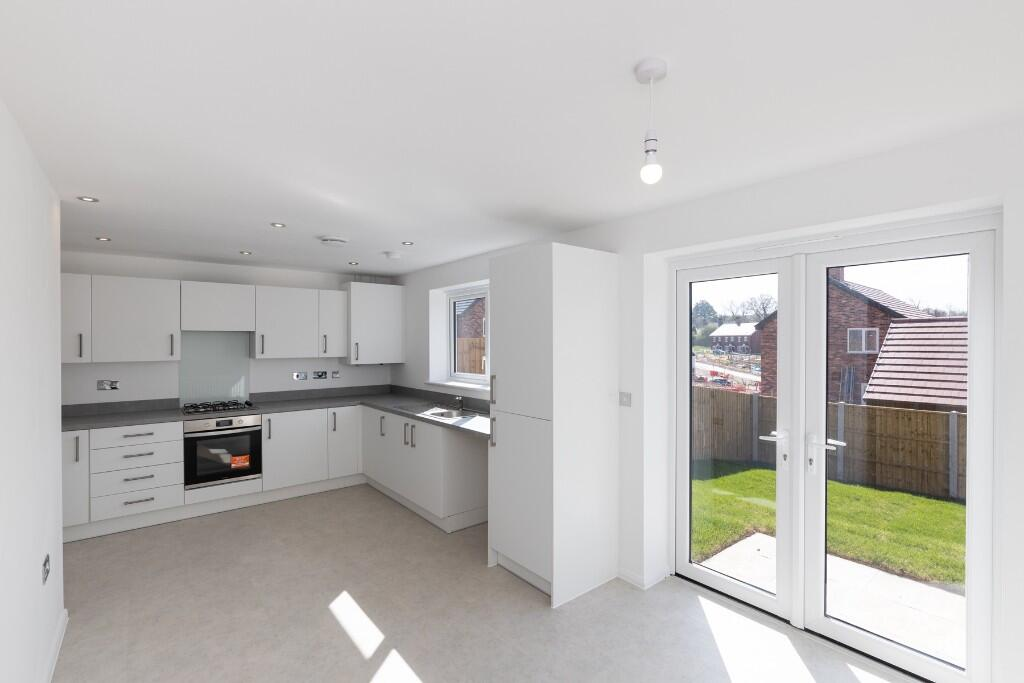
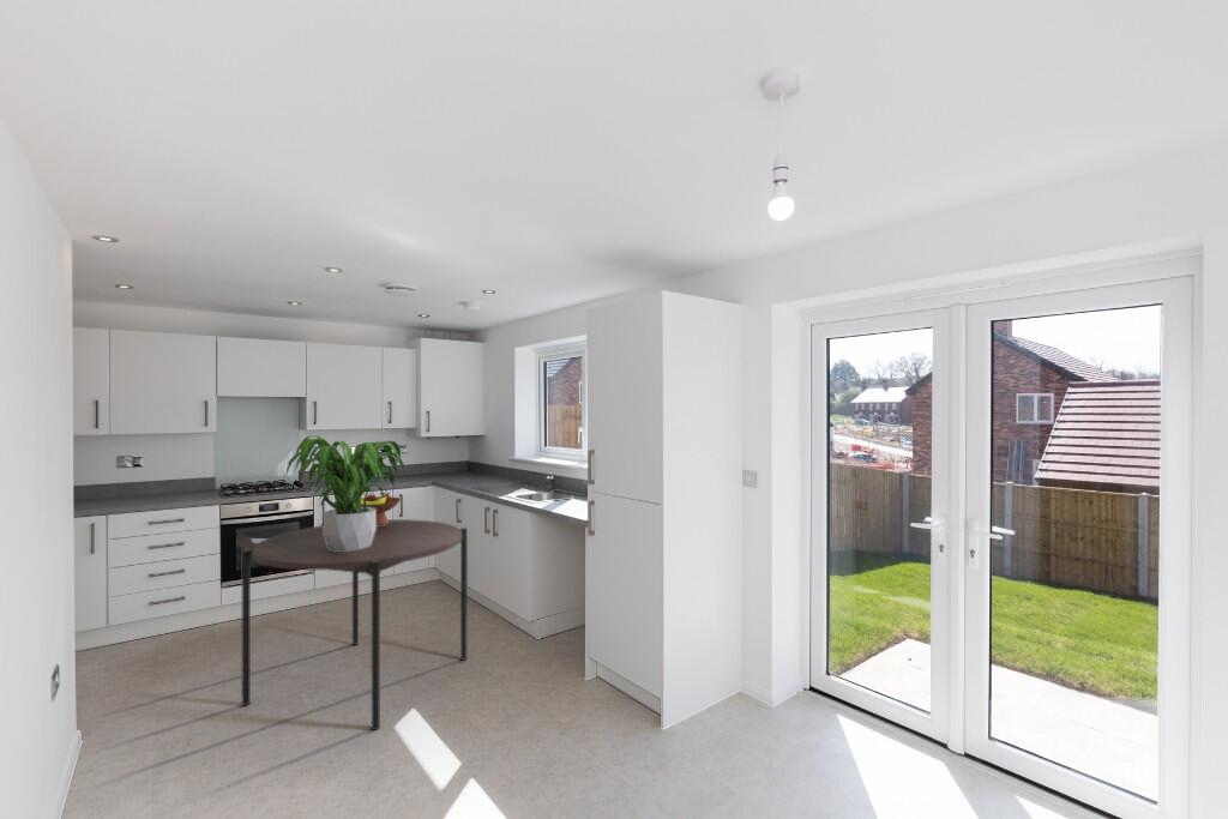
+ dining table [240,518,469,731]
+ fruit bowl [360,492,402,525]
+ potted plant [284,434,408,550]
